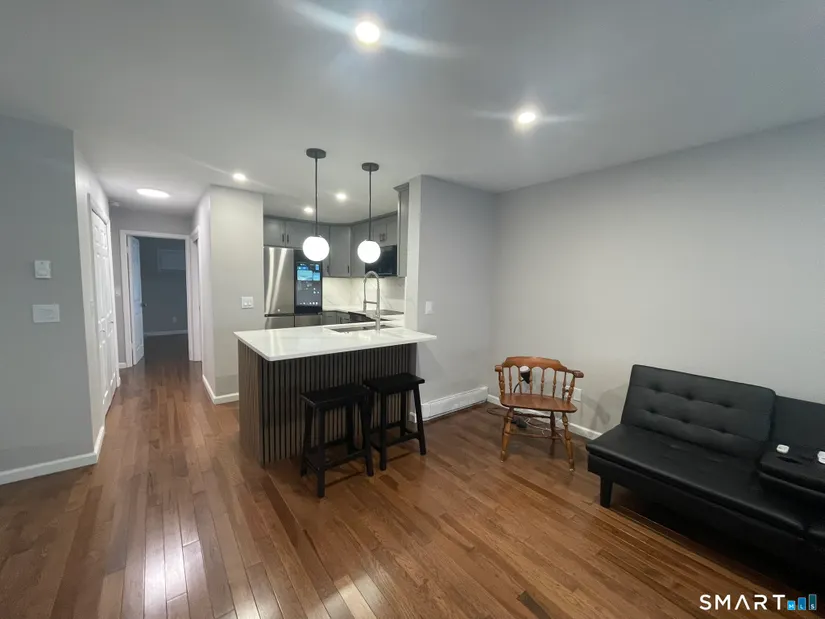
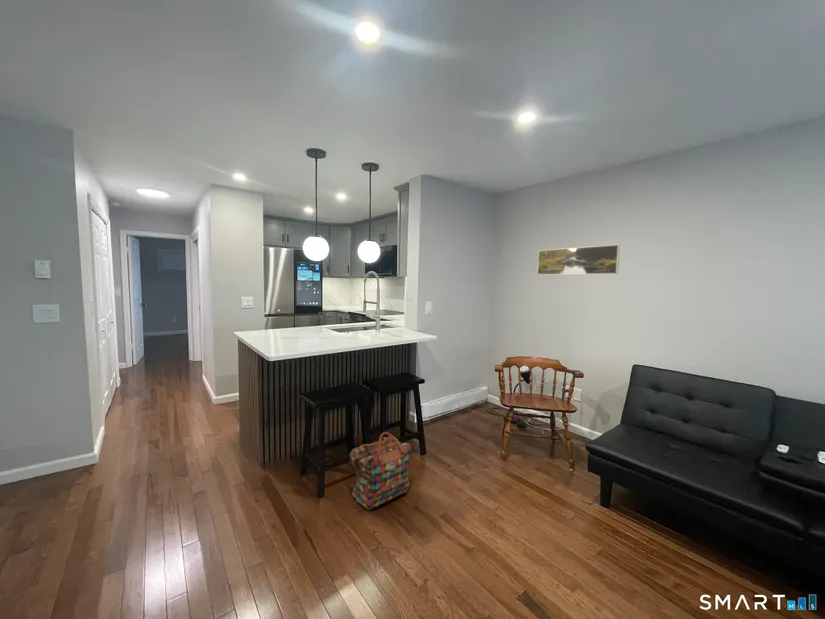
+ backpack [349,431,412,511]
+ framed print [536,244,621,276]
